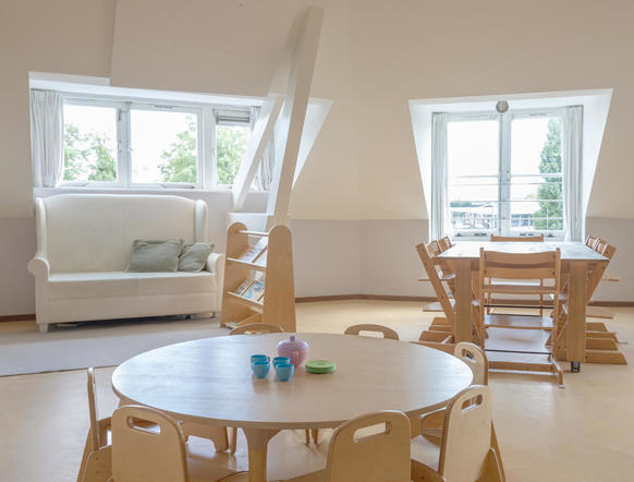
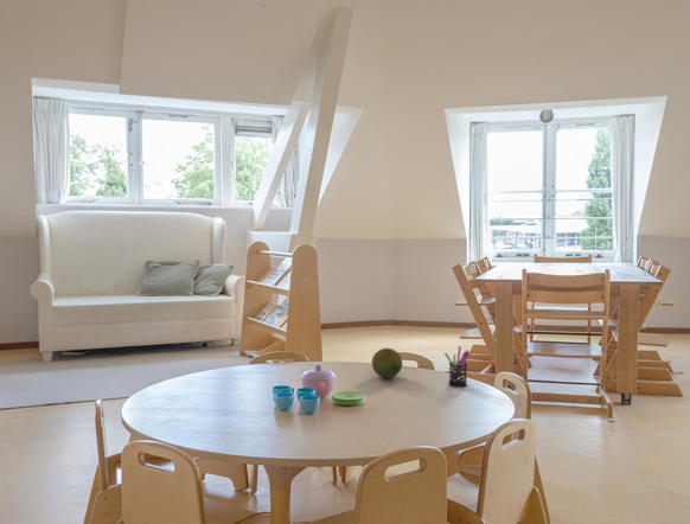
+ pen holder [443,345,471,388]
+ fruit [371,347,403,379]
